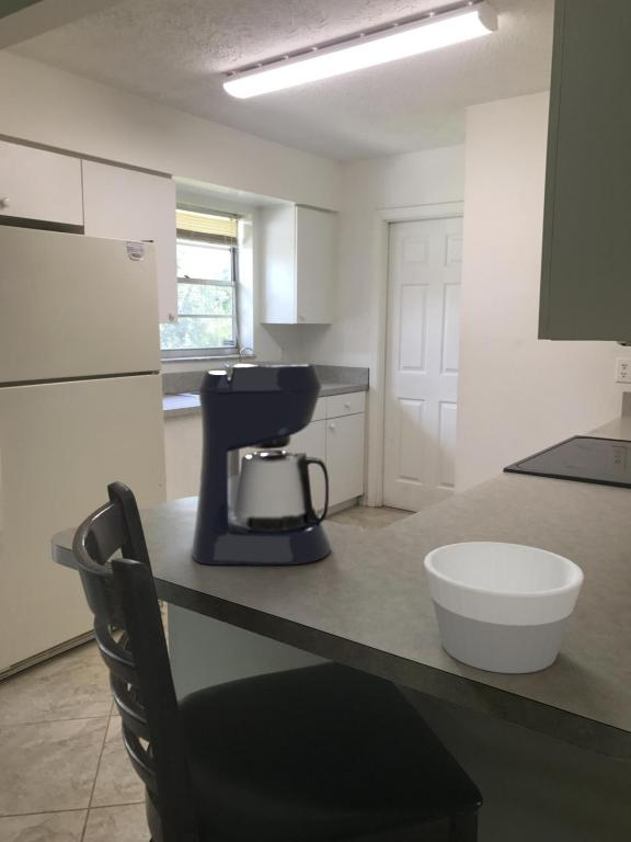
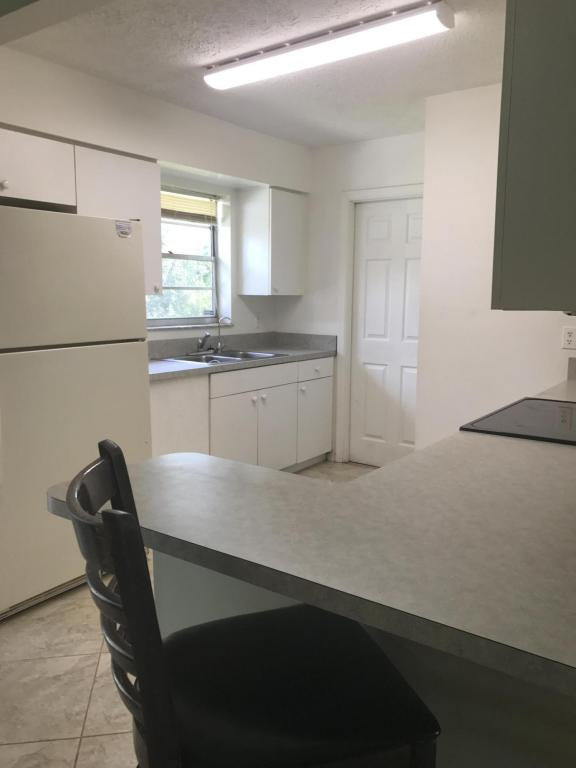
- bowl [423,541,585,674]
- coffee maker [191,360,332,566]
